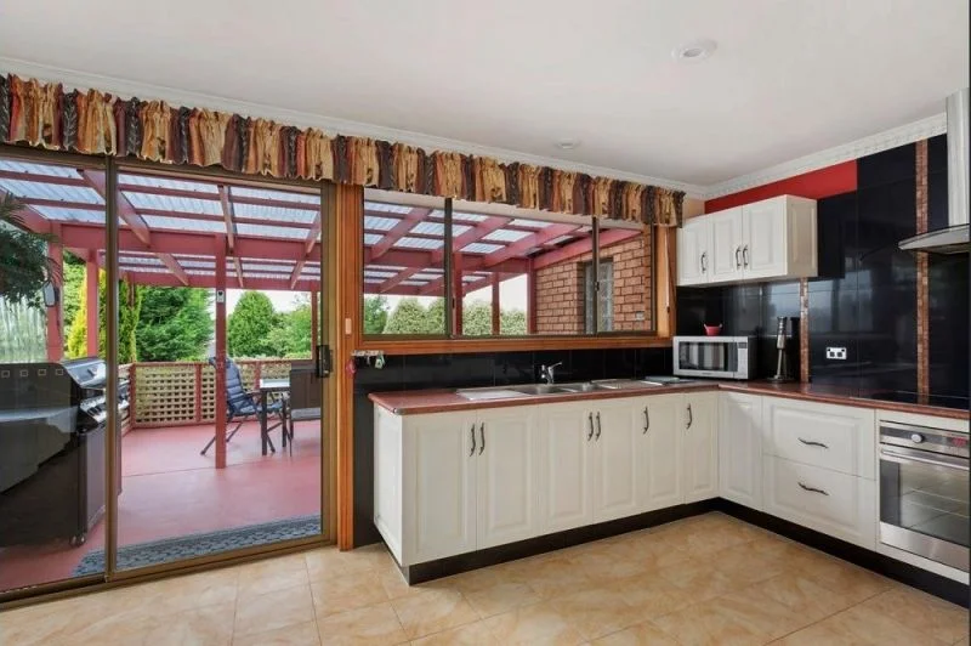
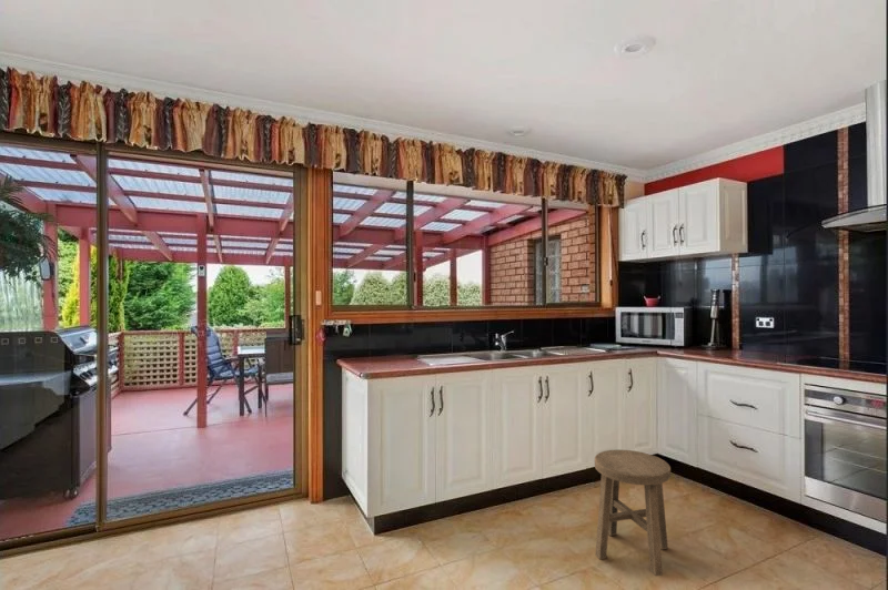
+ stool [594,449,672,577]
